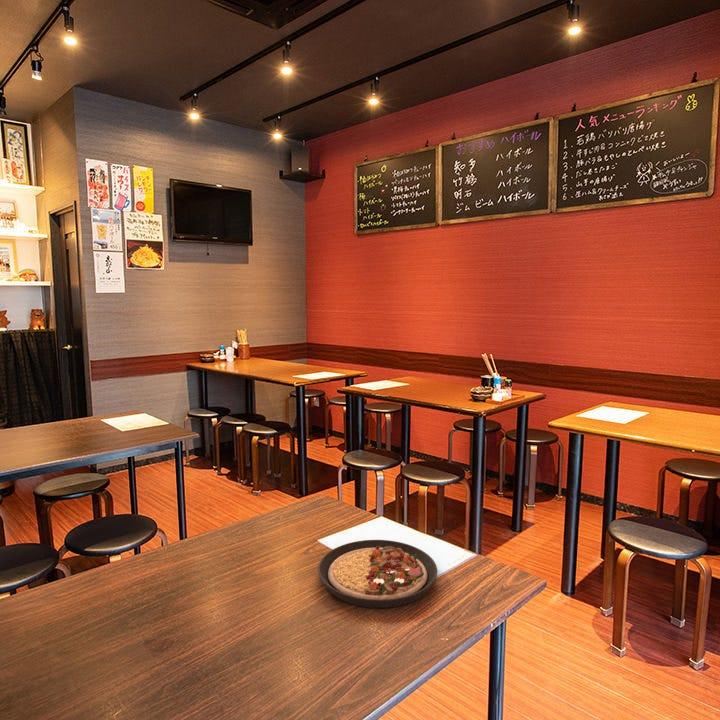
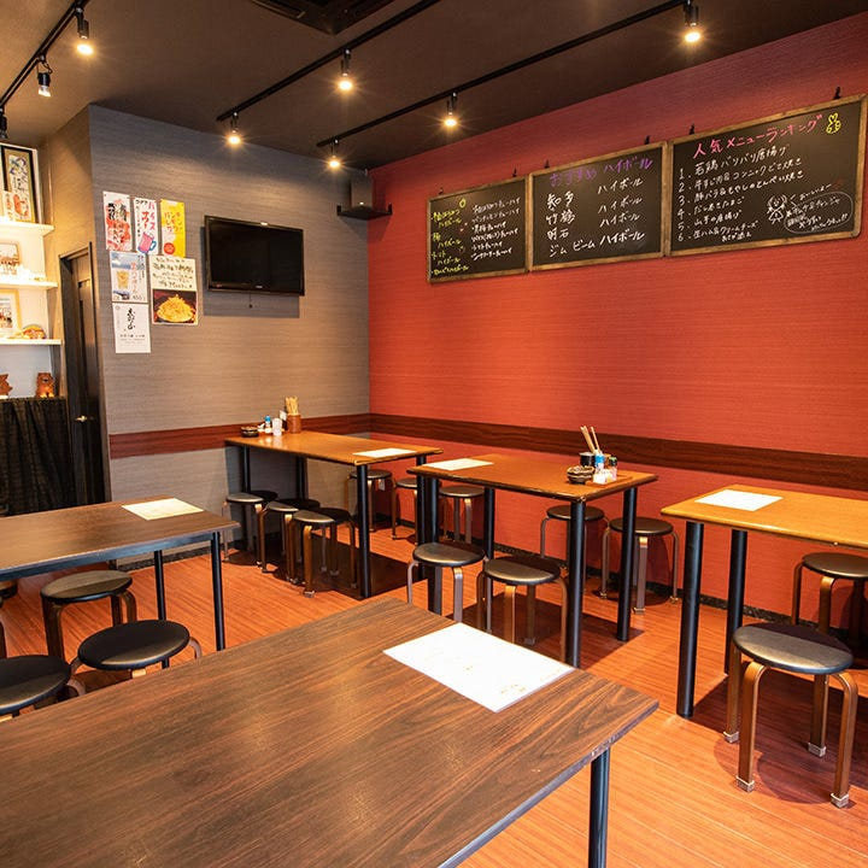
- plate [317,539,438,609]
